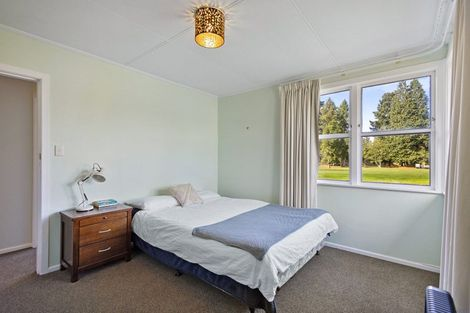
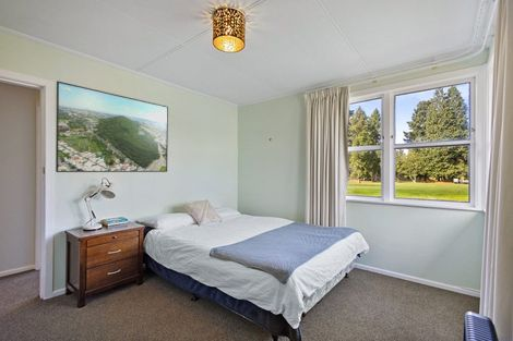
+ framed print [55,80,169,173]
